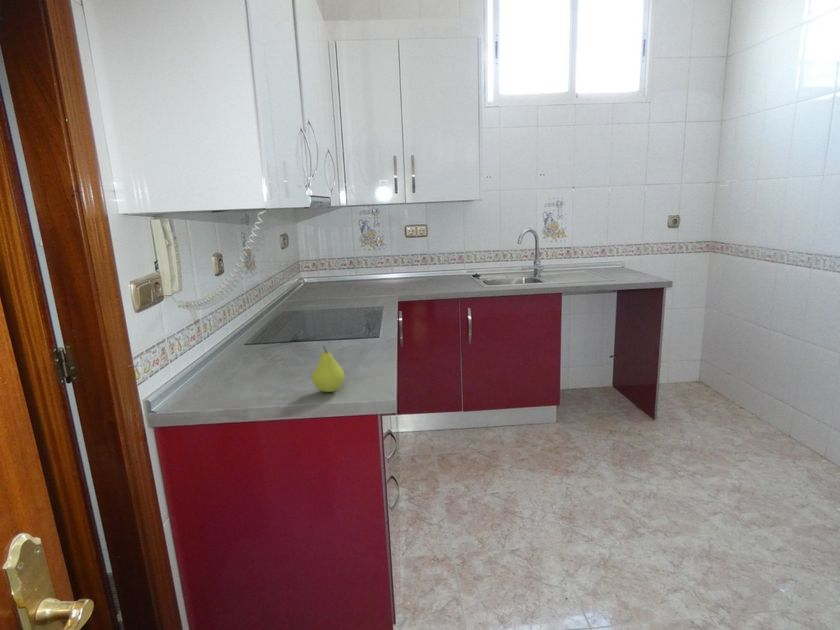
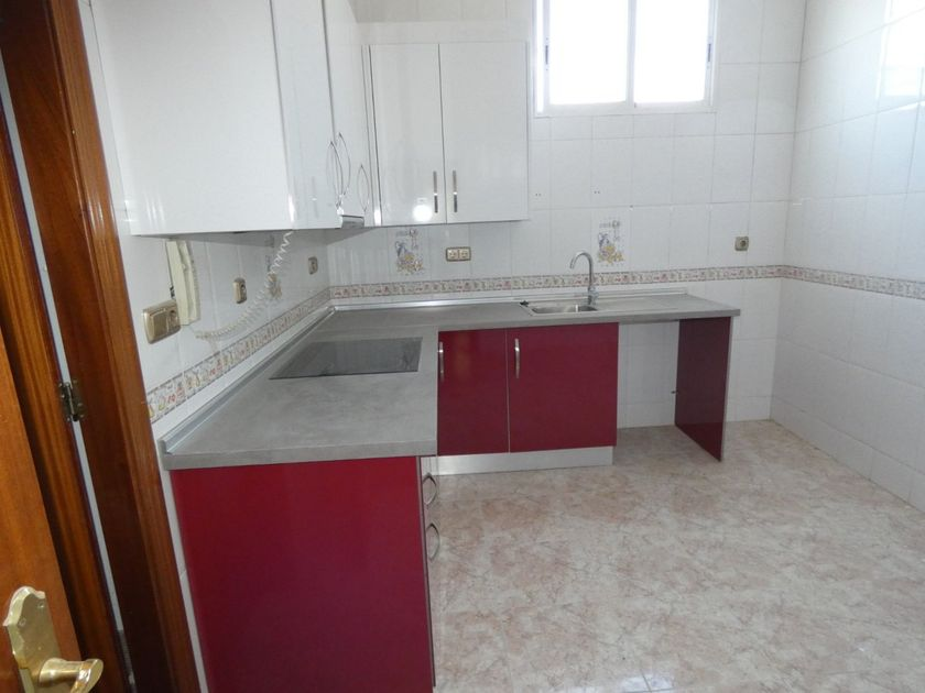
- fruit [311,345,345,393]
